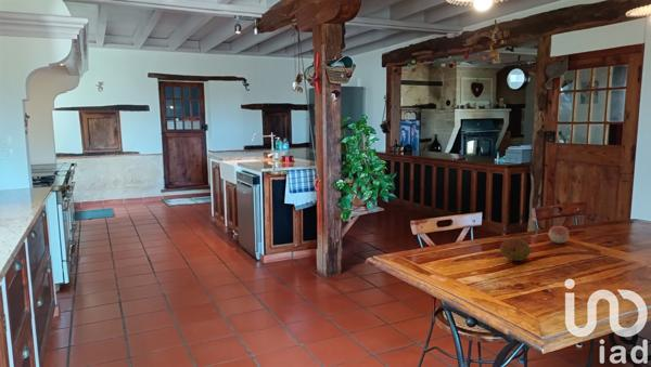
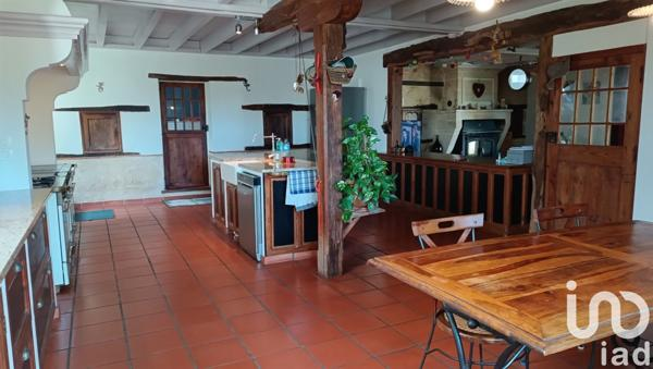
- fruit [548,225,570,245]
- fruit [499,237,532,262]
